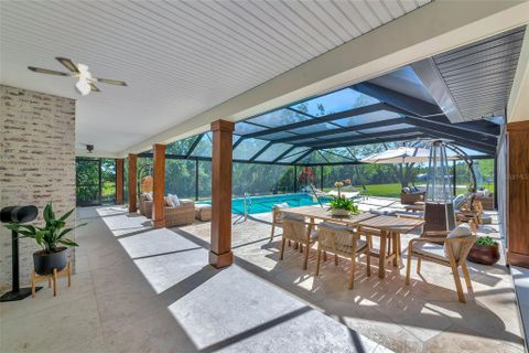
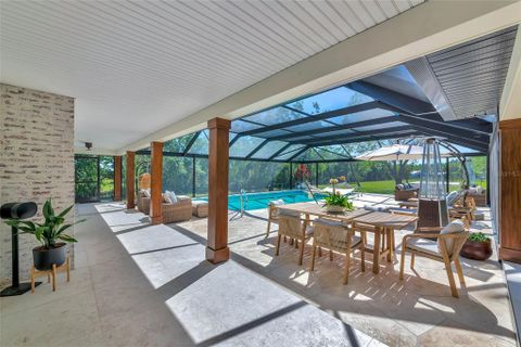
- ceiling fan [26,56,129,96]
